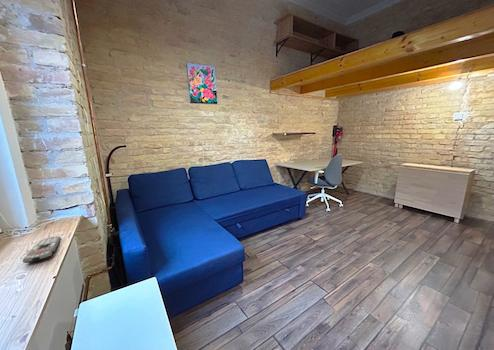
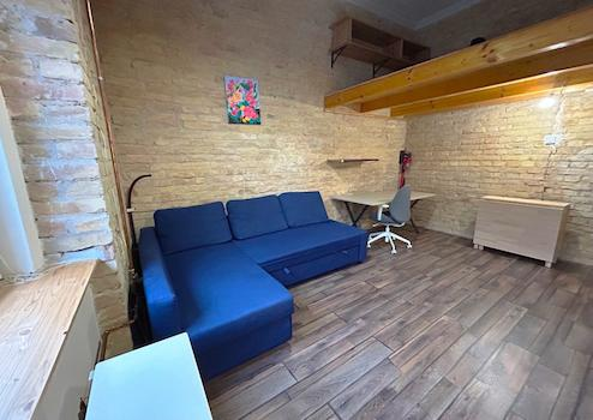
- remote control [22,236,61,264]
